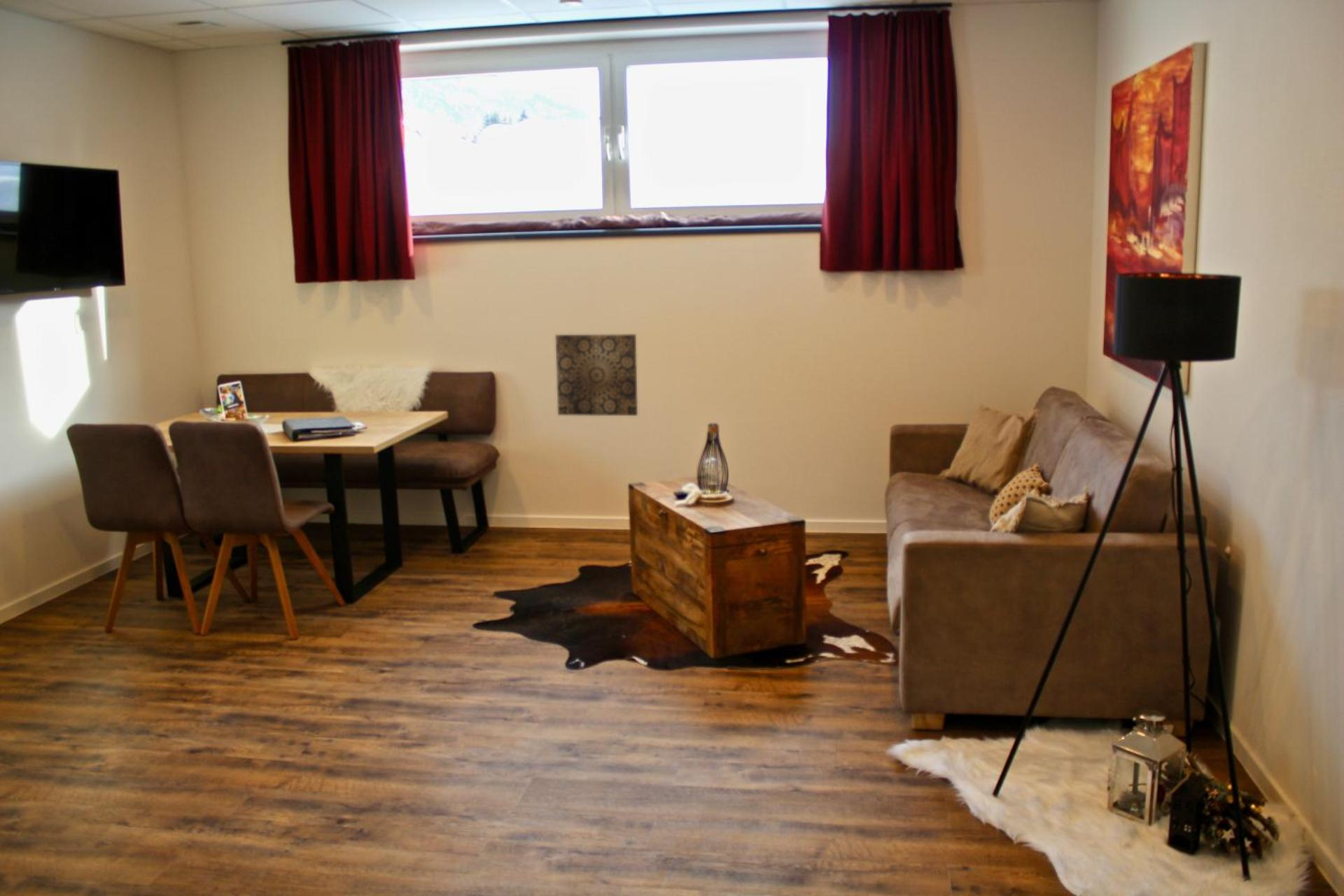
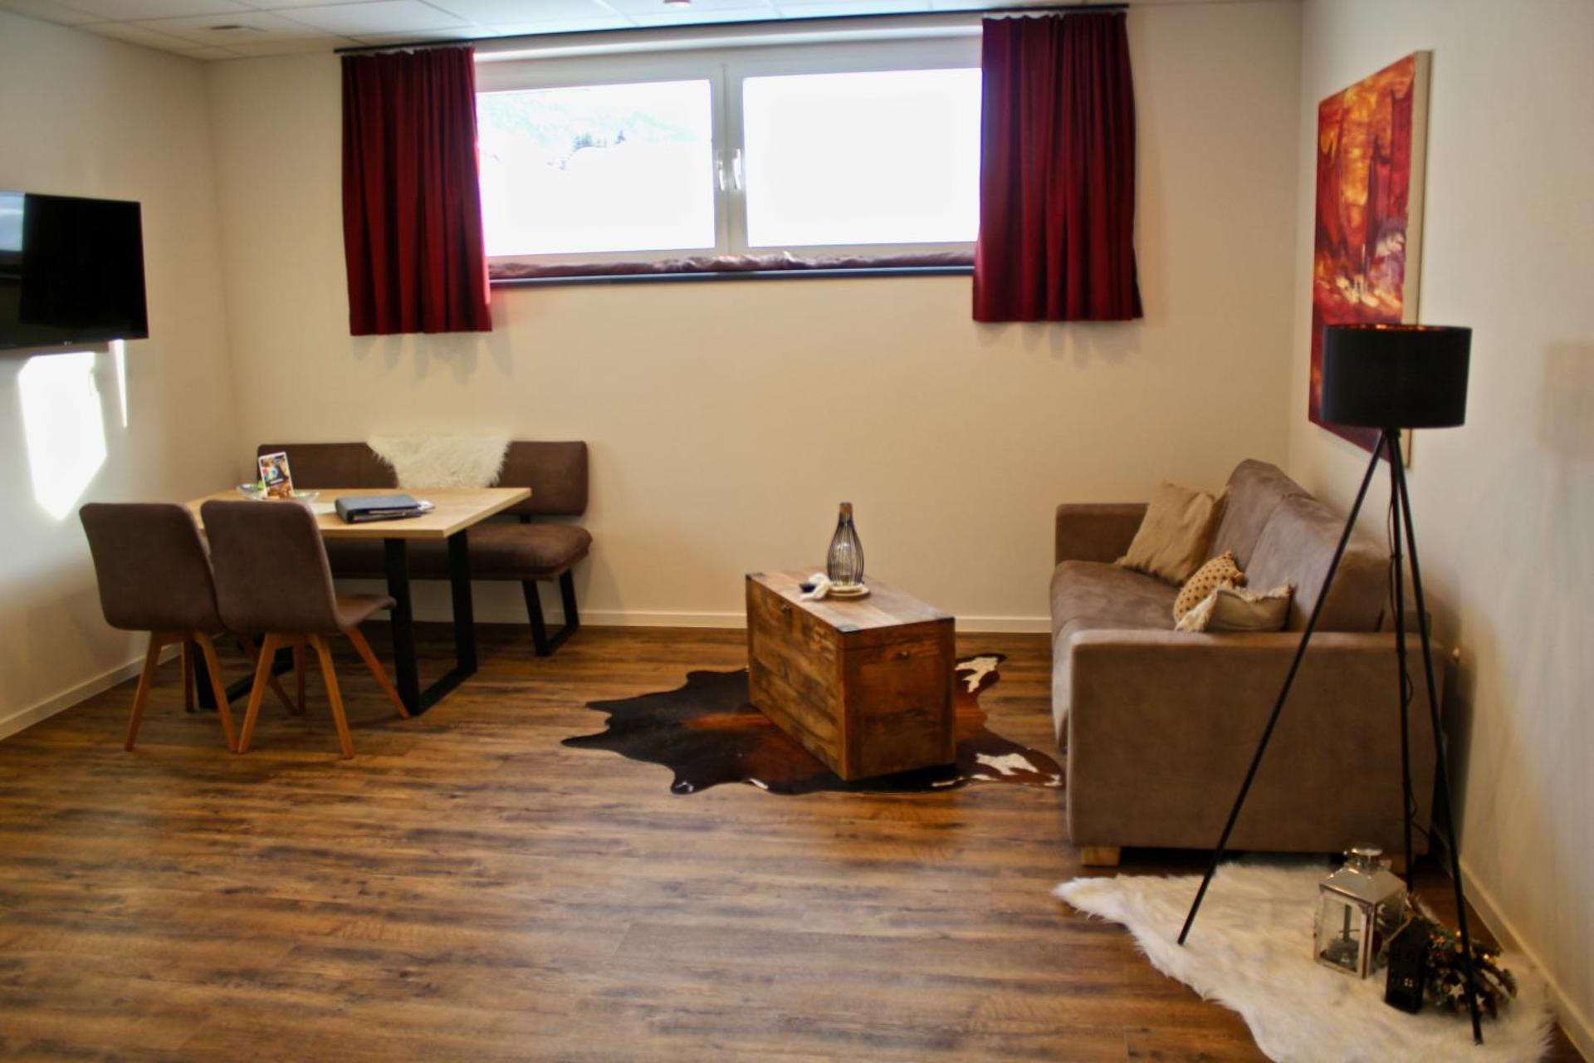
- wall art [554,333,638,416]
